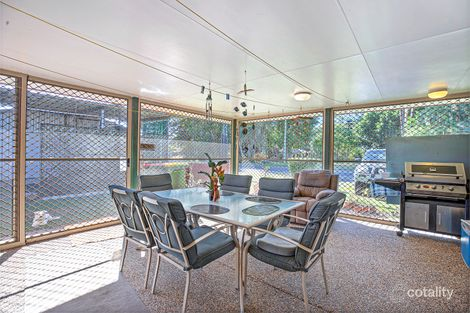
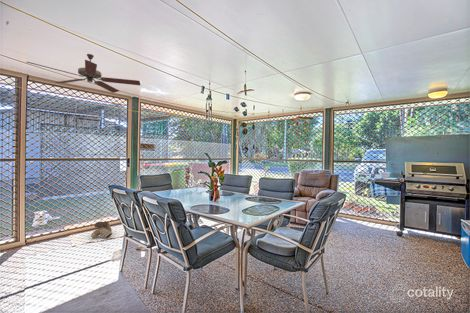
+ boots [90,221,113,239]
+ ceiling fan [26,53,141,94]
